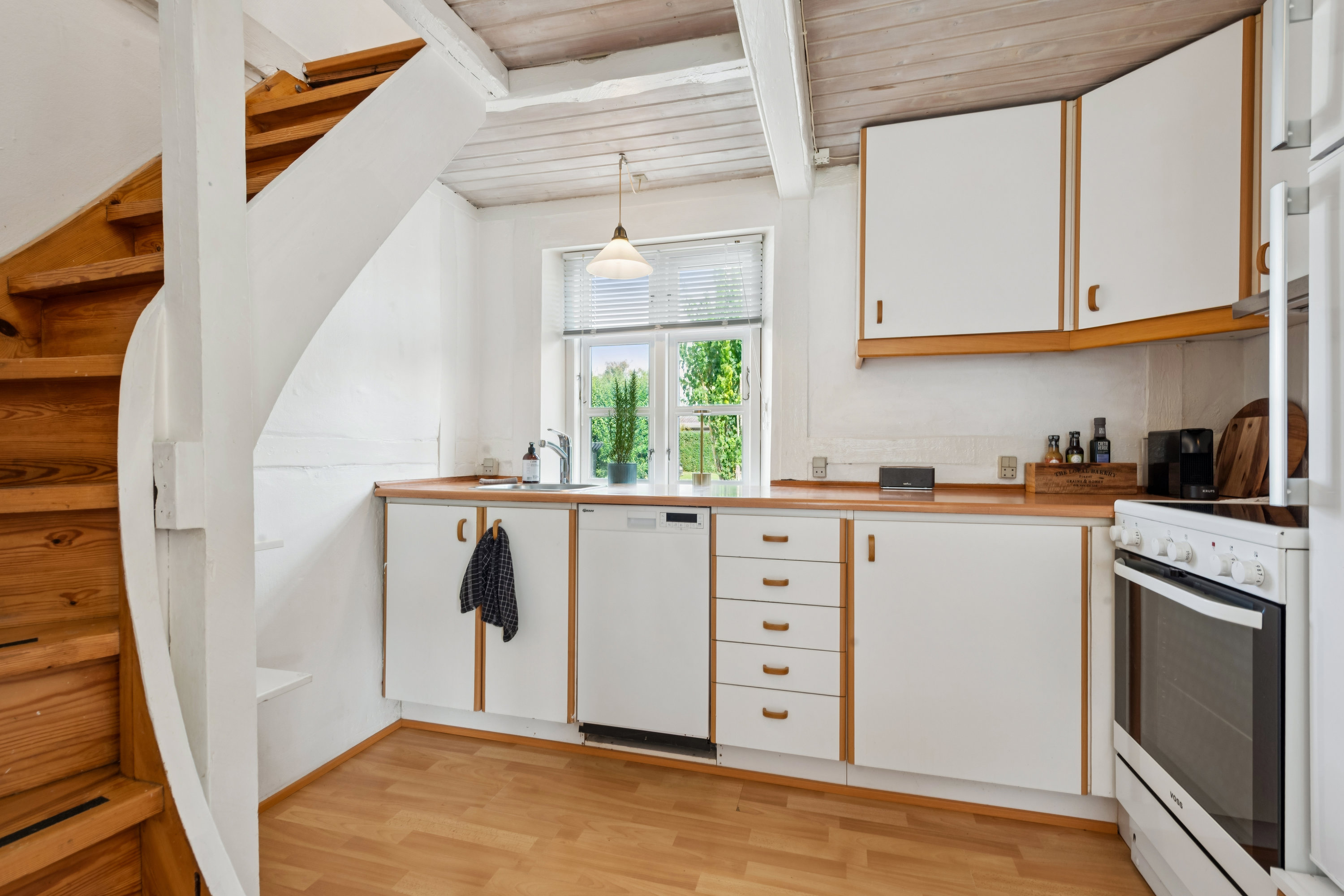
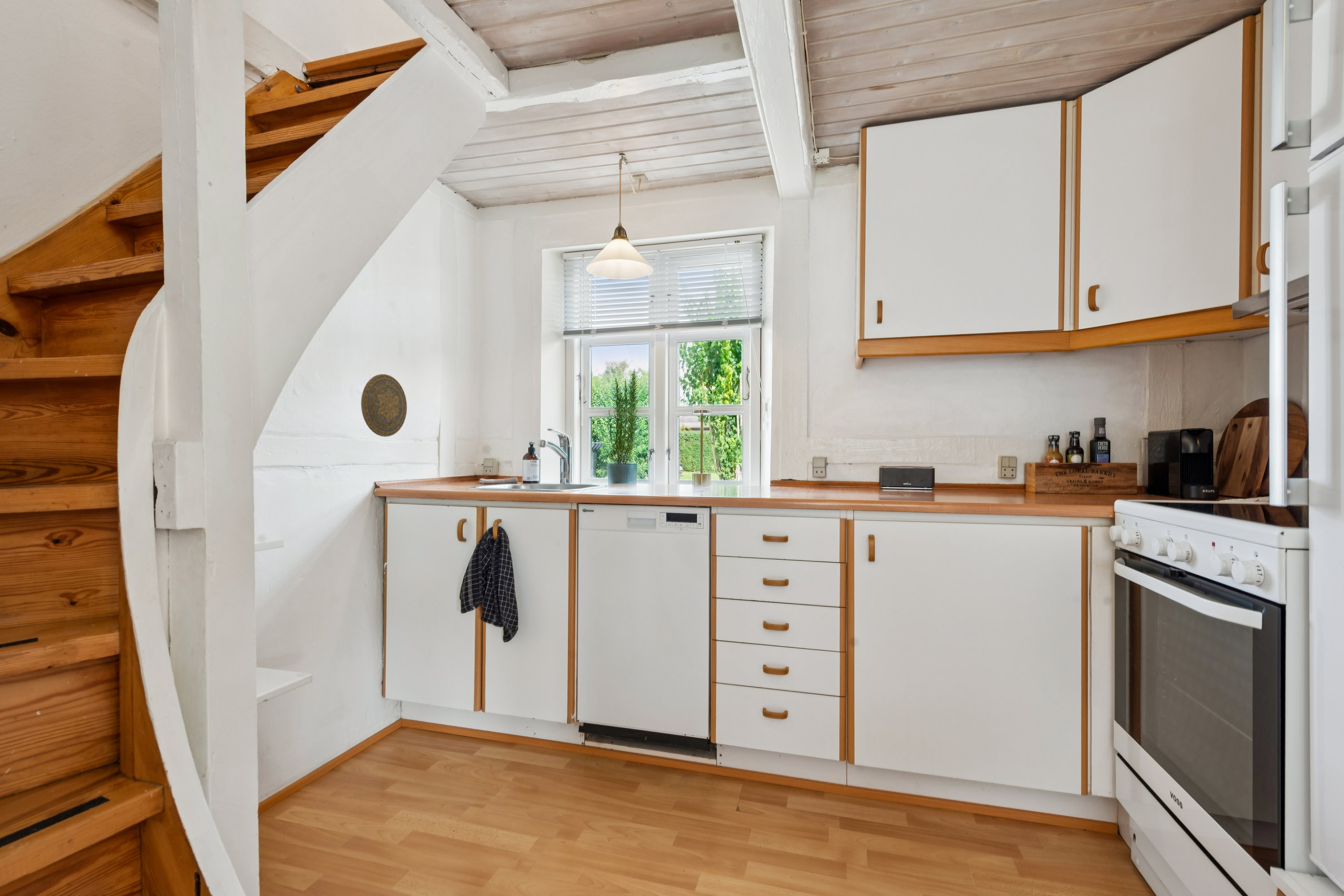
+ decorative plate [361,374,407,437]
